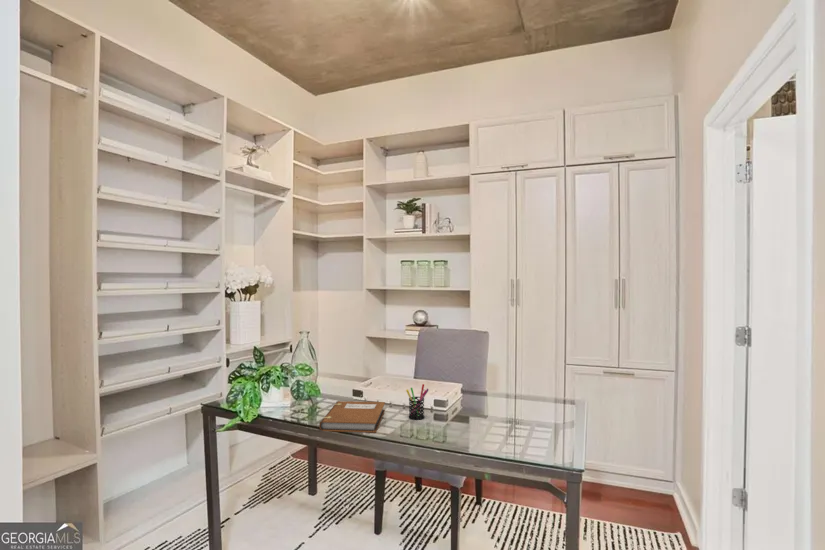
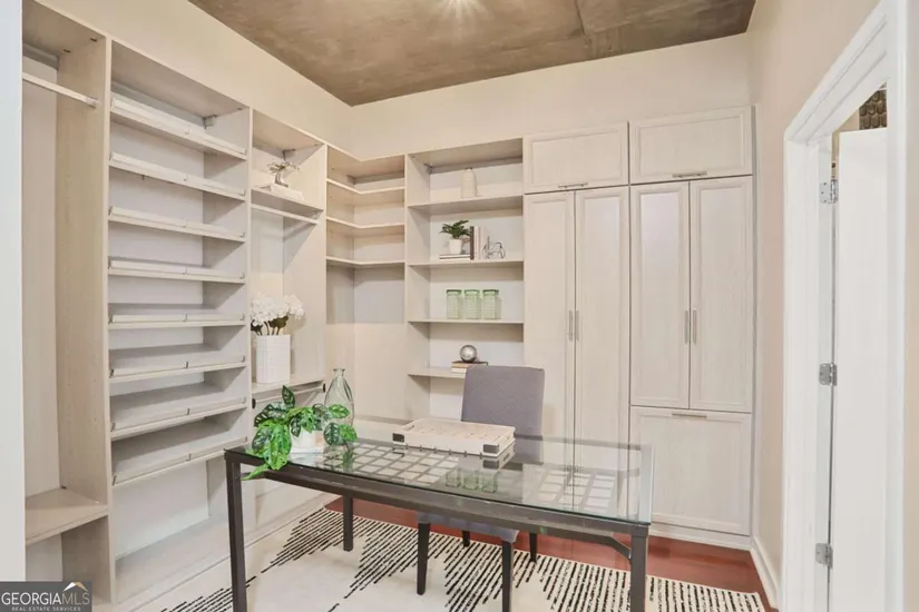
- notebook [318,400,386,433]
- pen holder [405,383,430,421]
